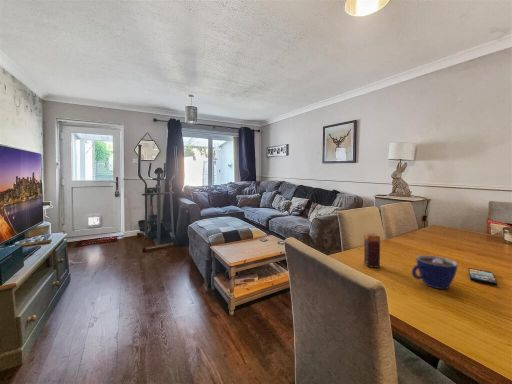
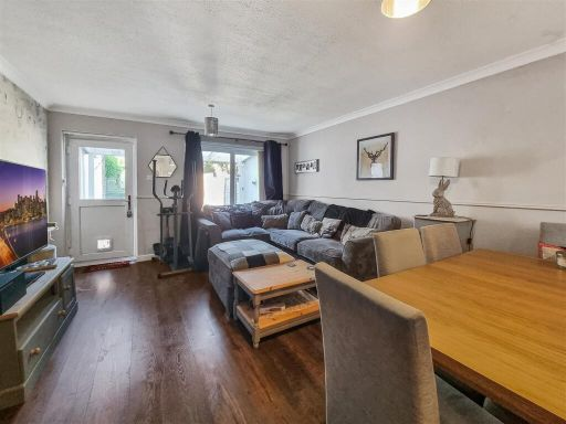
- smartphone [468,267,498,287]
- candle [363,232,381,269]
- cup [411,254,459,290]
